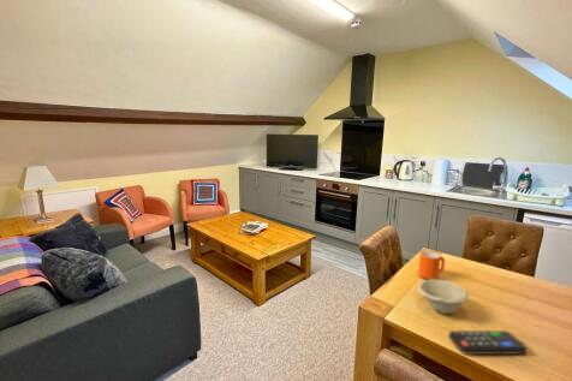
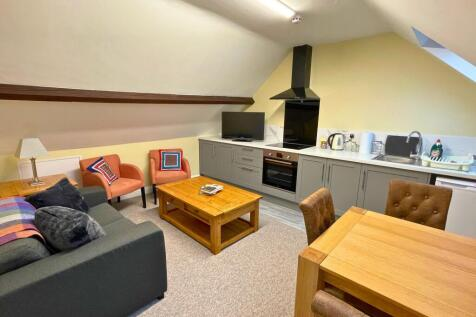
- mug [417,250,446,280]
- bowl [417,279,470,315]
- remote control [448,329,529,356]
